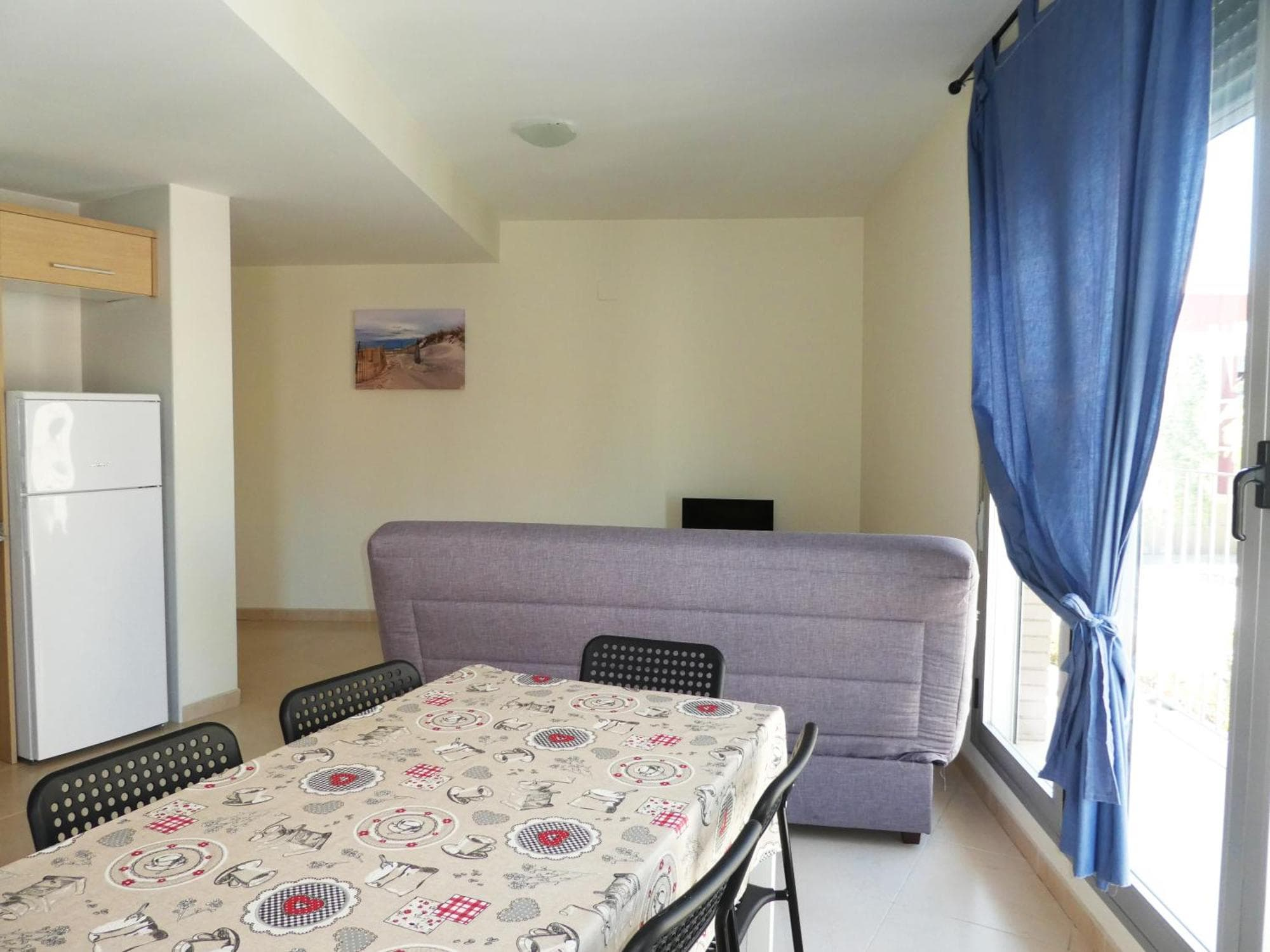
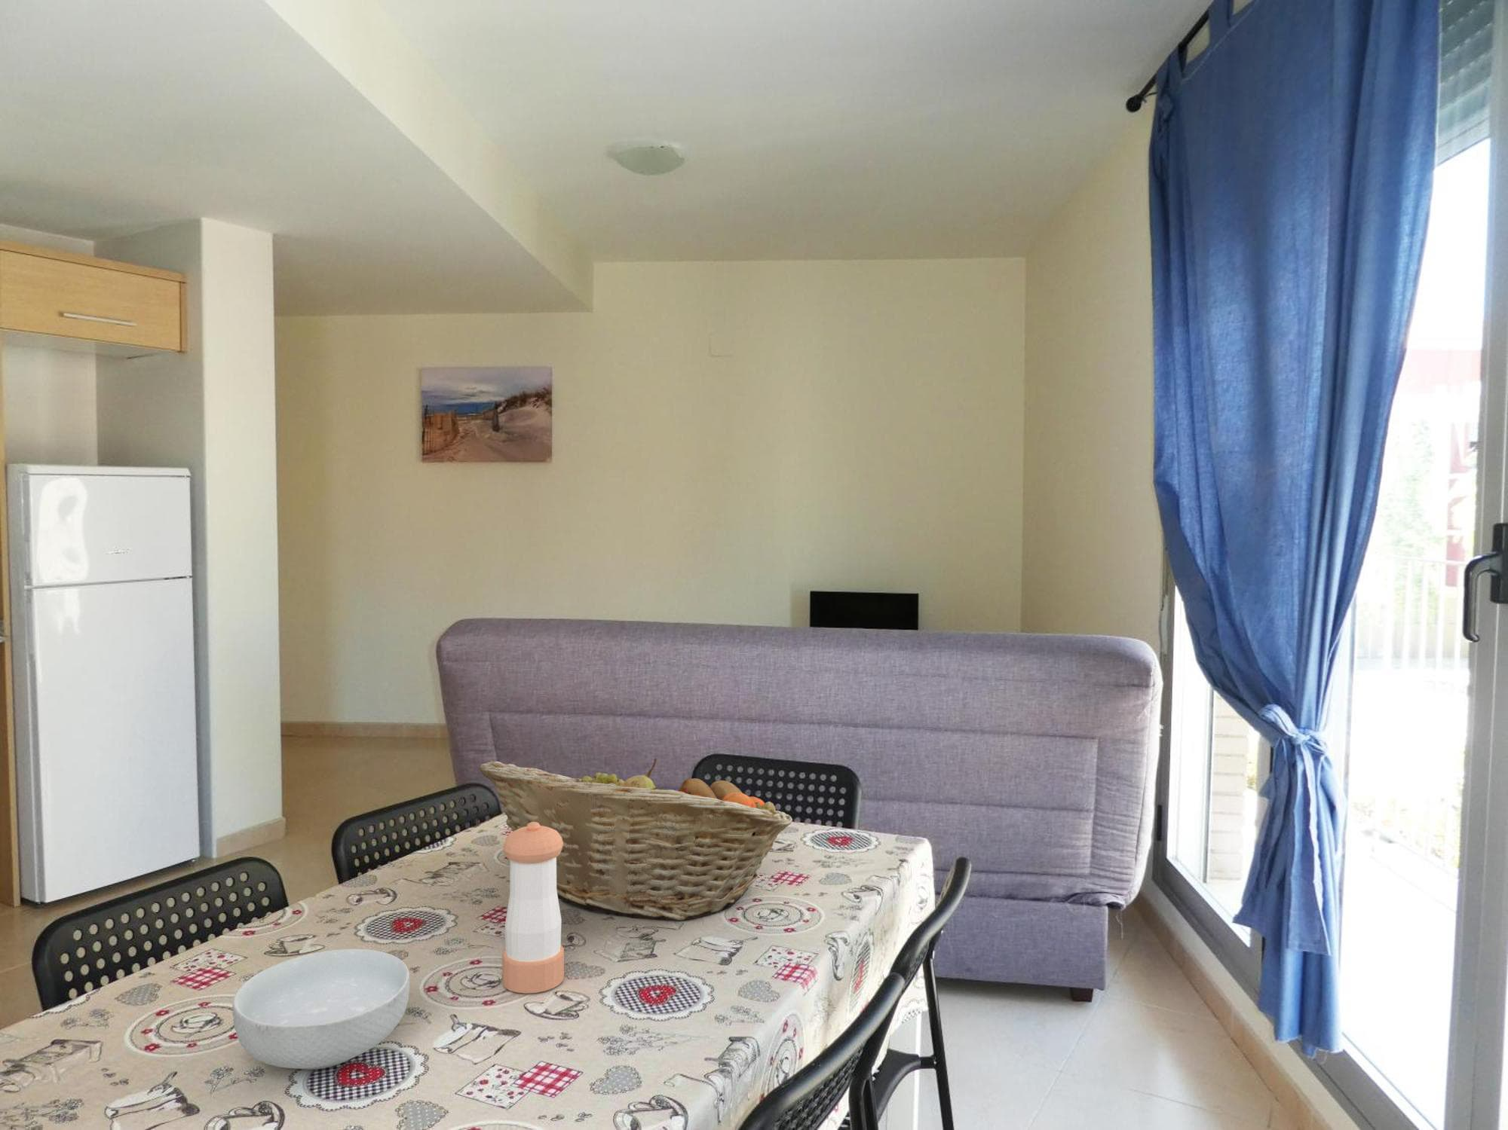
+ cereal bowl [232,948,411,1069]
+ pepper shaker [501,821,565,995]
+ fruit basket [479,757,793,921]
